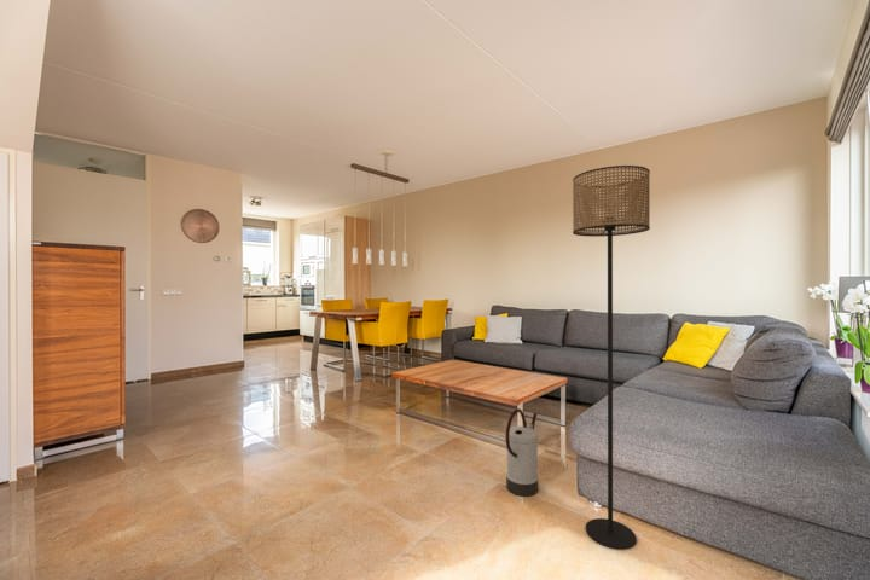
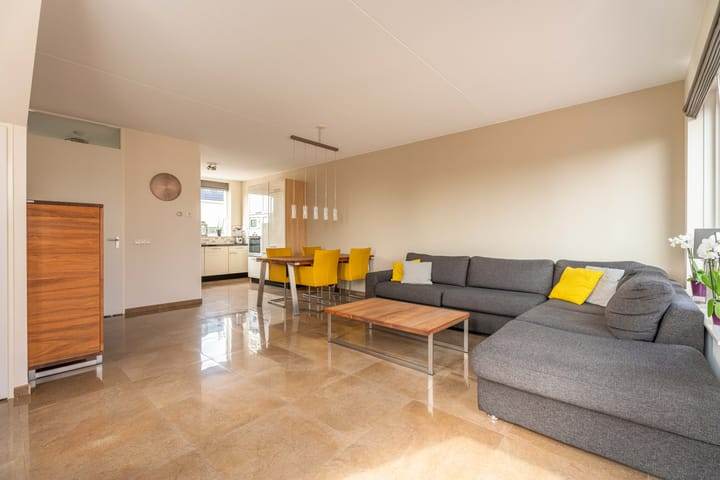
- watering can [505,407,539,498]
- floor lamp [572,164,651,550]
